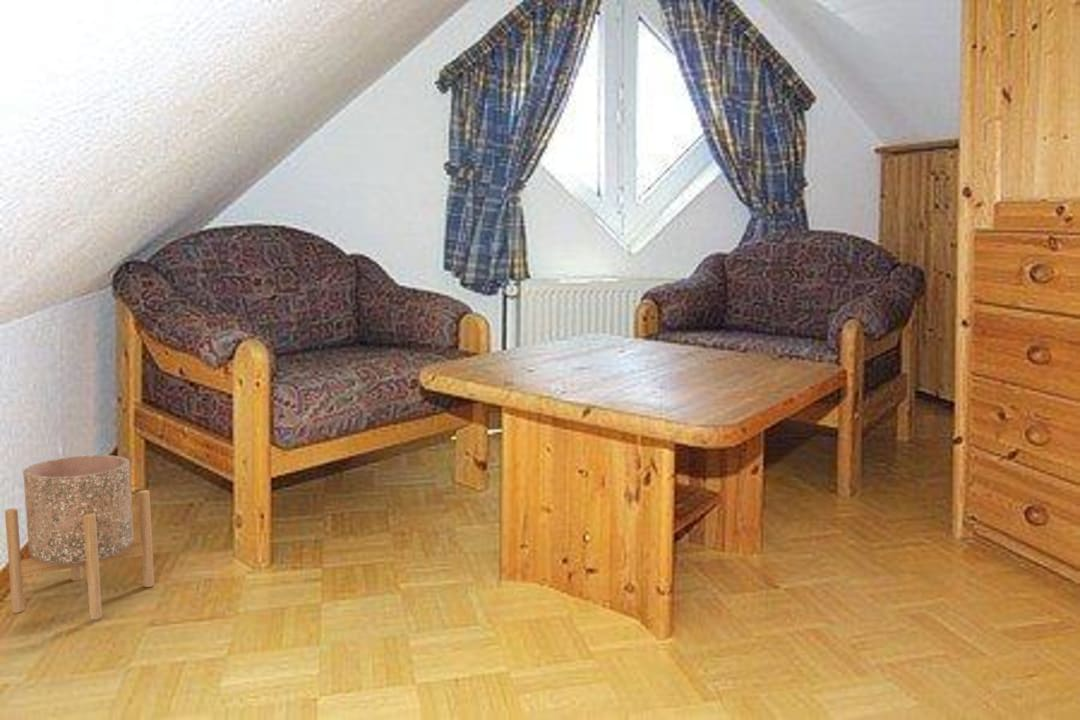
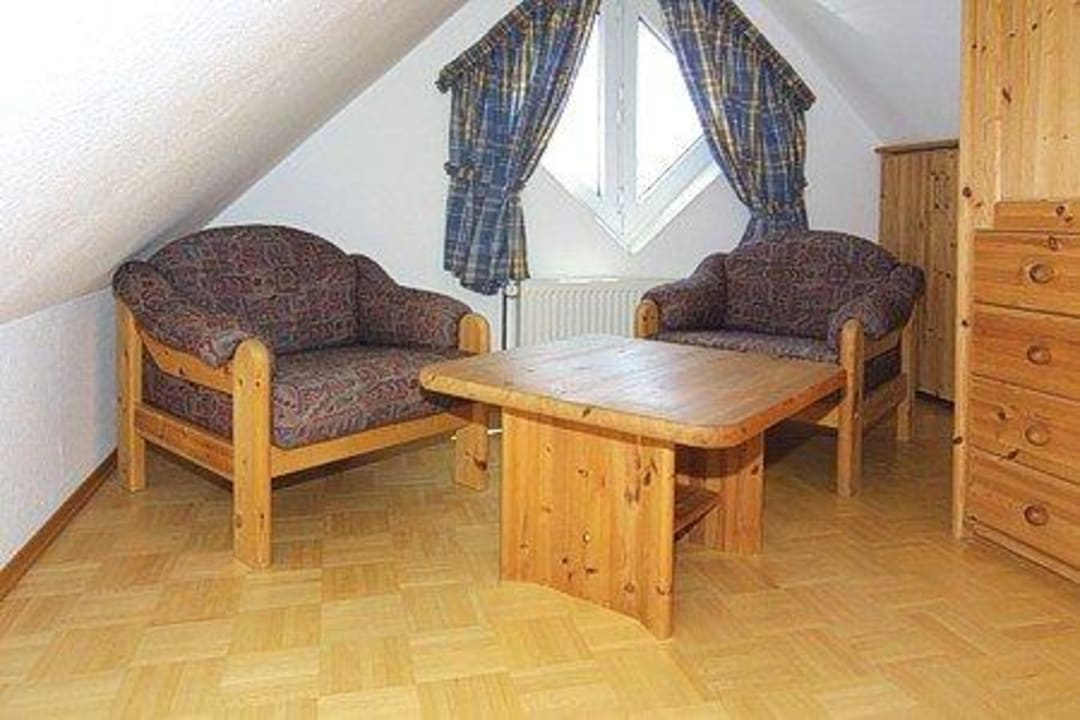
- planter [4,454,155,621]
